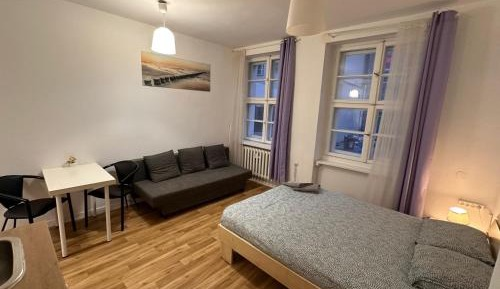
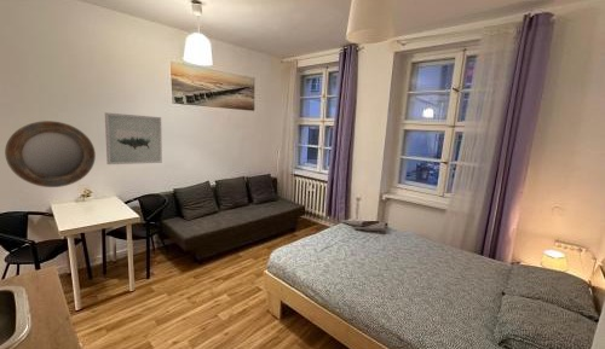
+ home mirror [4,120,97,188]
+ wall art [104,111,163,165]
